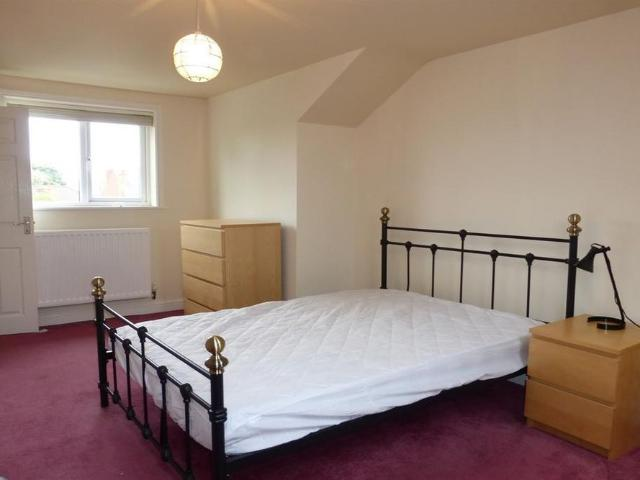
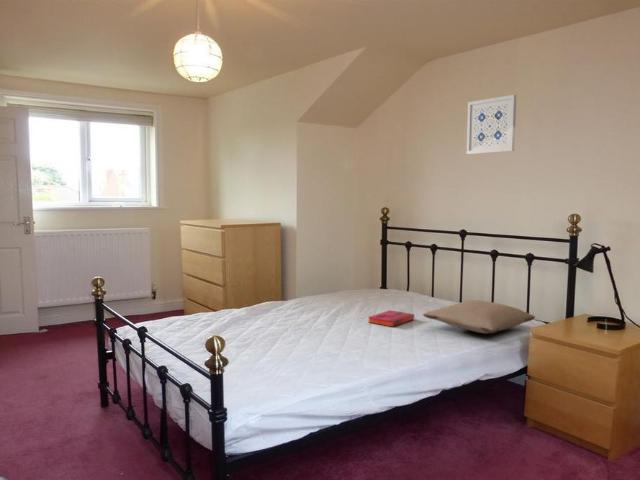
+ hardback book [368,309,415,328]
+ wall art [465,94,517,155]
+ pillow [422,299,536,334]
